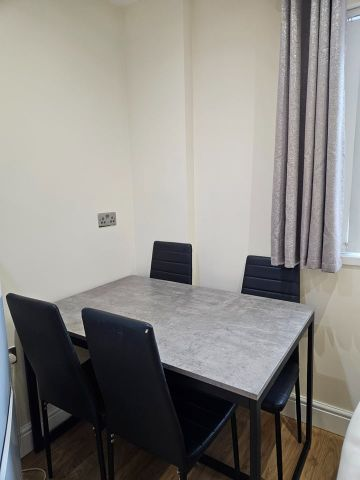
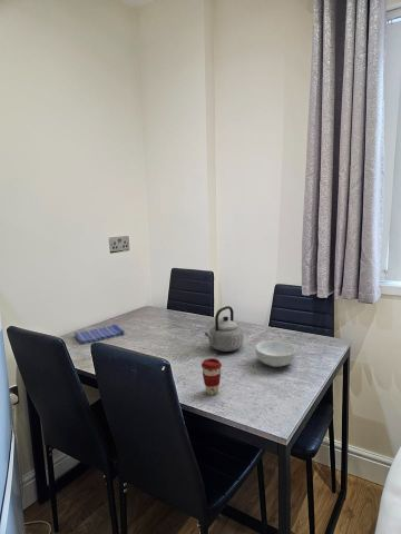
+ dish towel [74,324,126,346]
+ coffee cup [200,357,223,396]
+ teapot [204,305,244,353]
+ cereal bowl [255,339,297,368]
